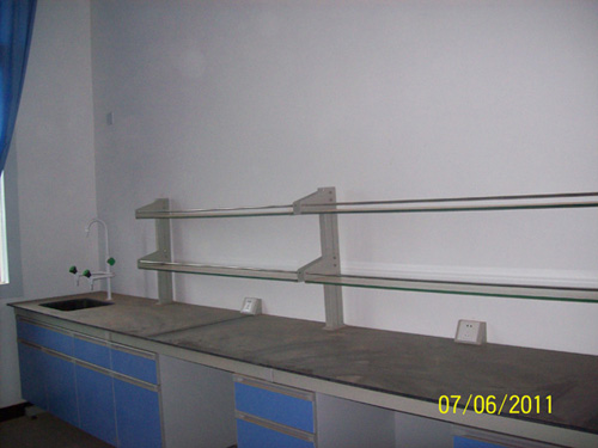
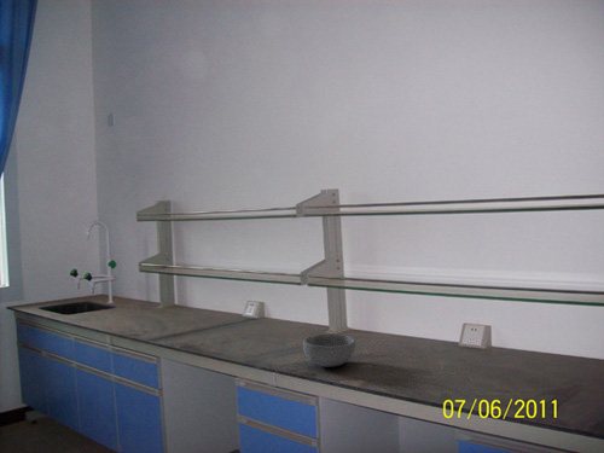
+ bowl [302,332,356,368]
